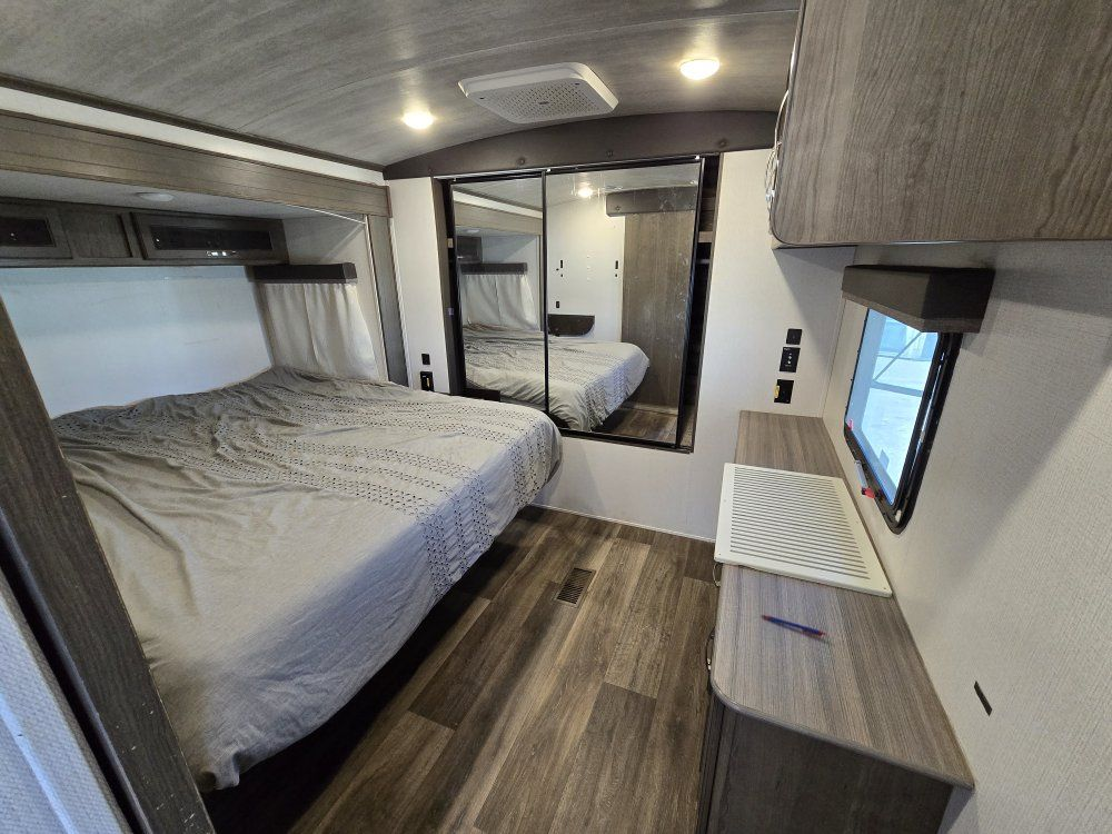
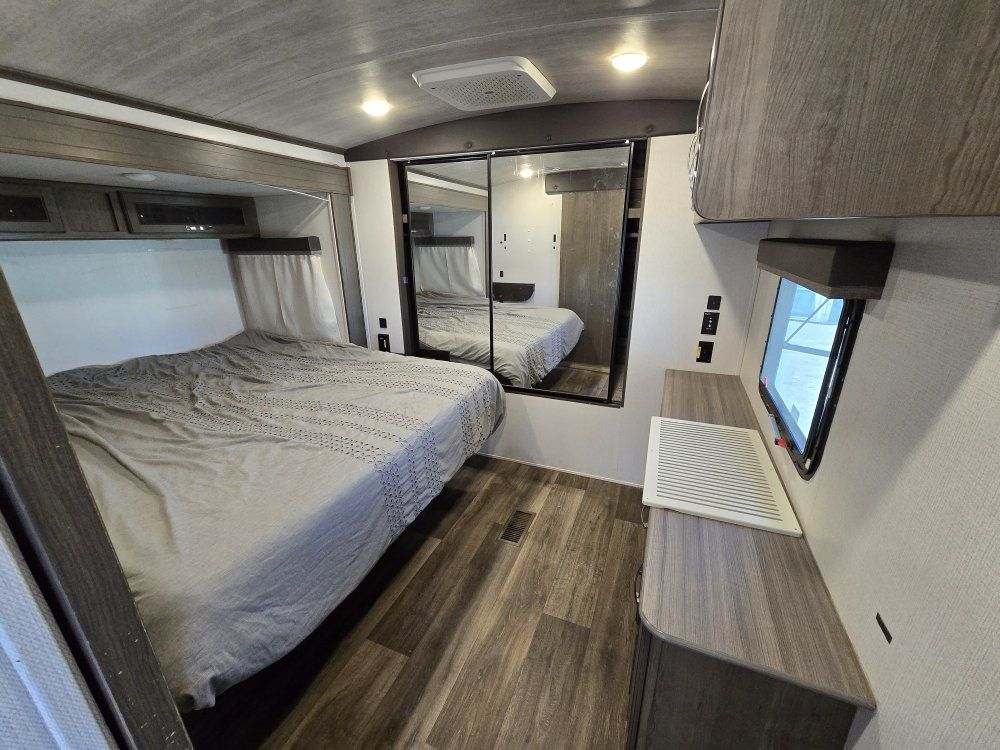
- pen [759,614,827,637]
